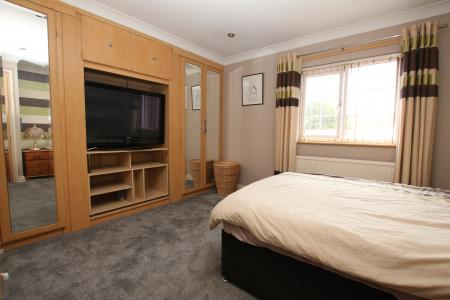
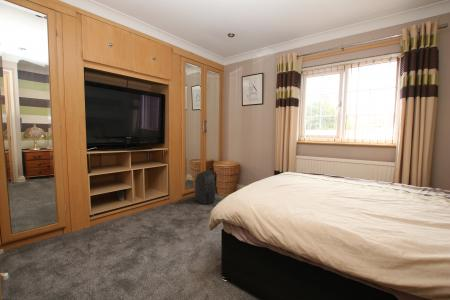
+ backpack [194,168,220,205]
